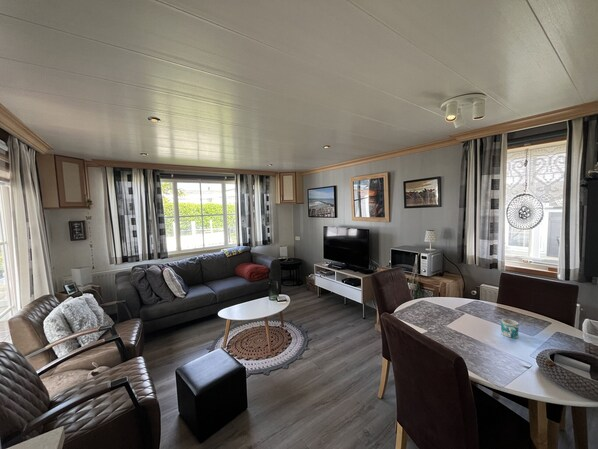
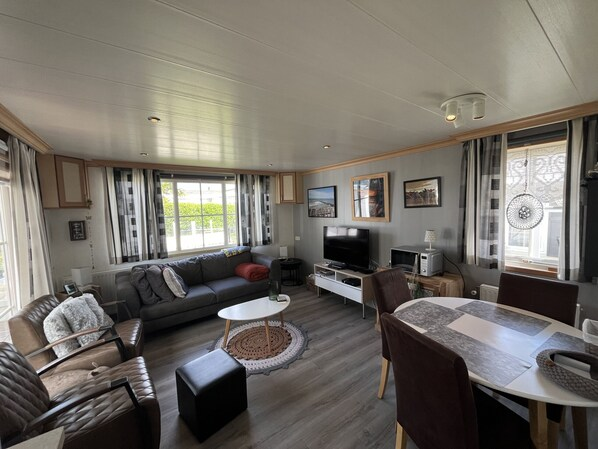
- mug [500,318,520,340]
